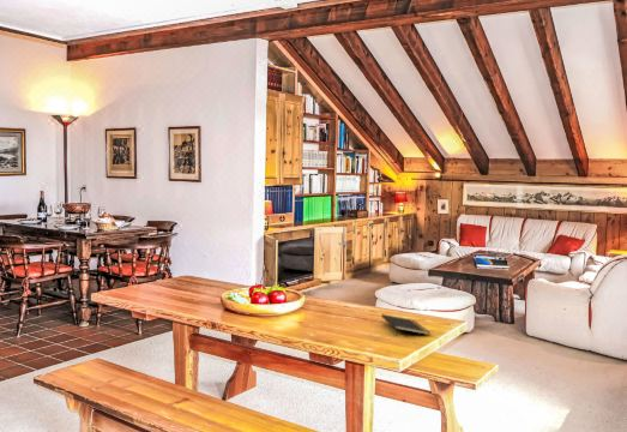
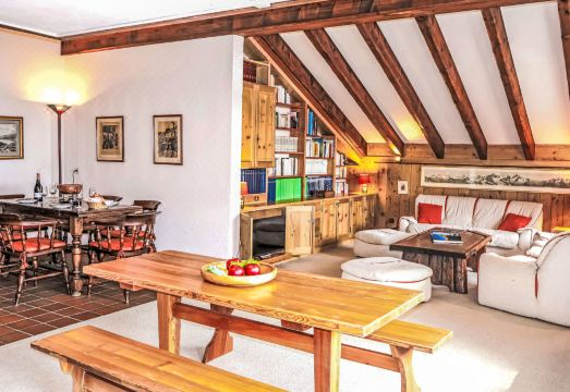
- notepad [380,313,430,337]
